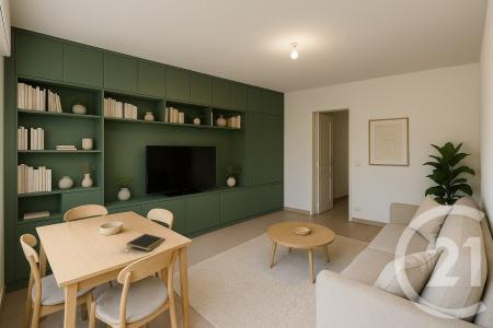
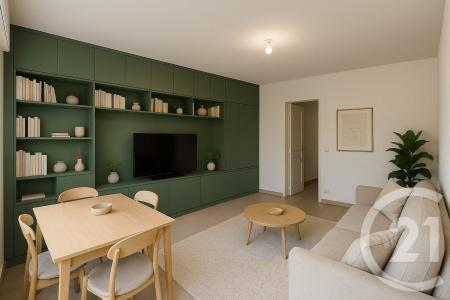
- notepad [126,233,167,253]
